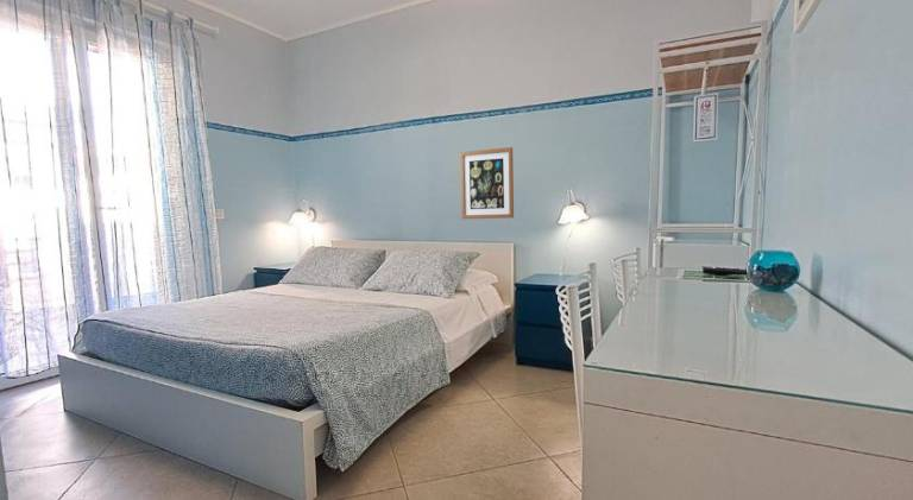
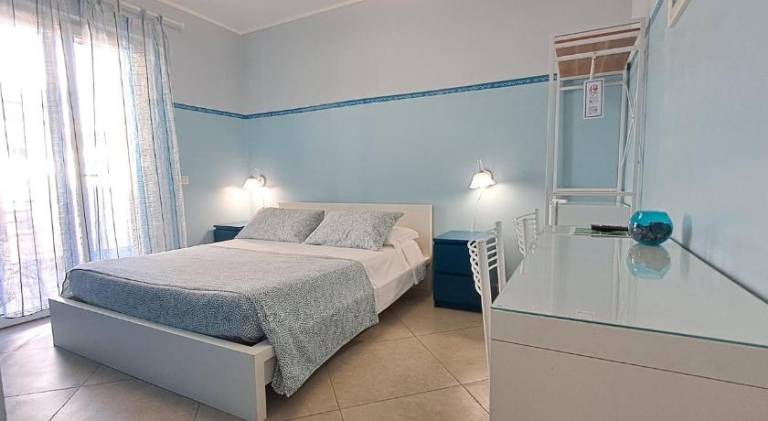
- wall art [459,146,515,220]
